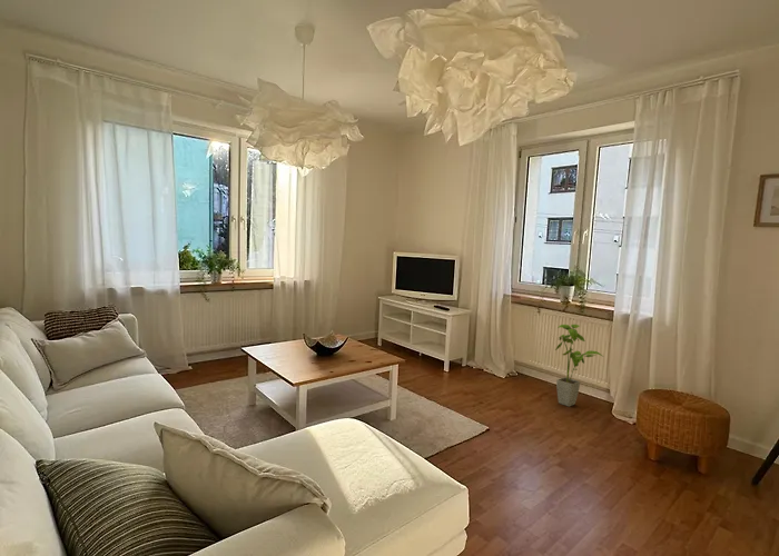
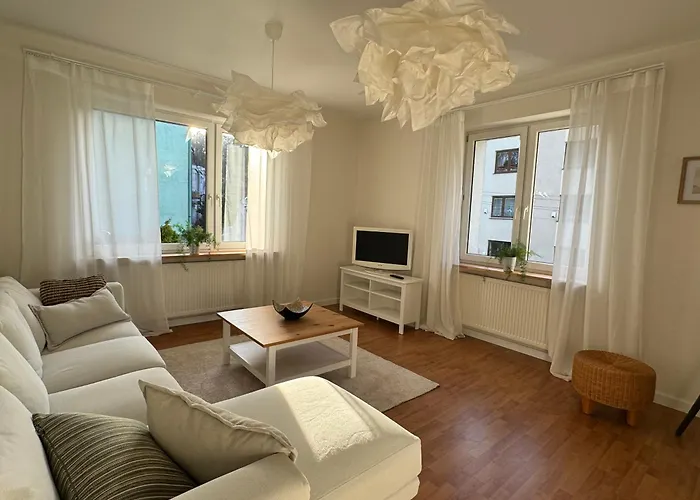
- house plant [554,324,604,408]
